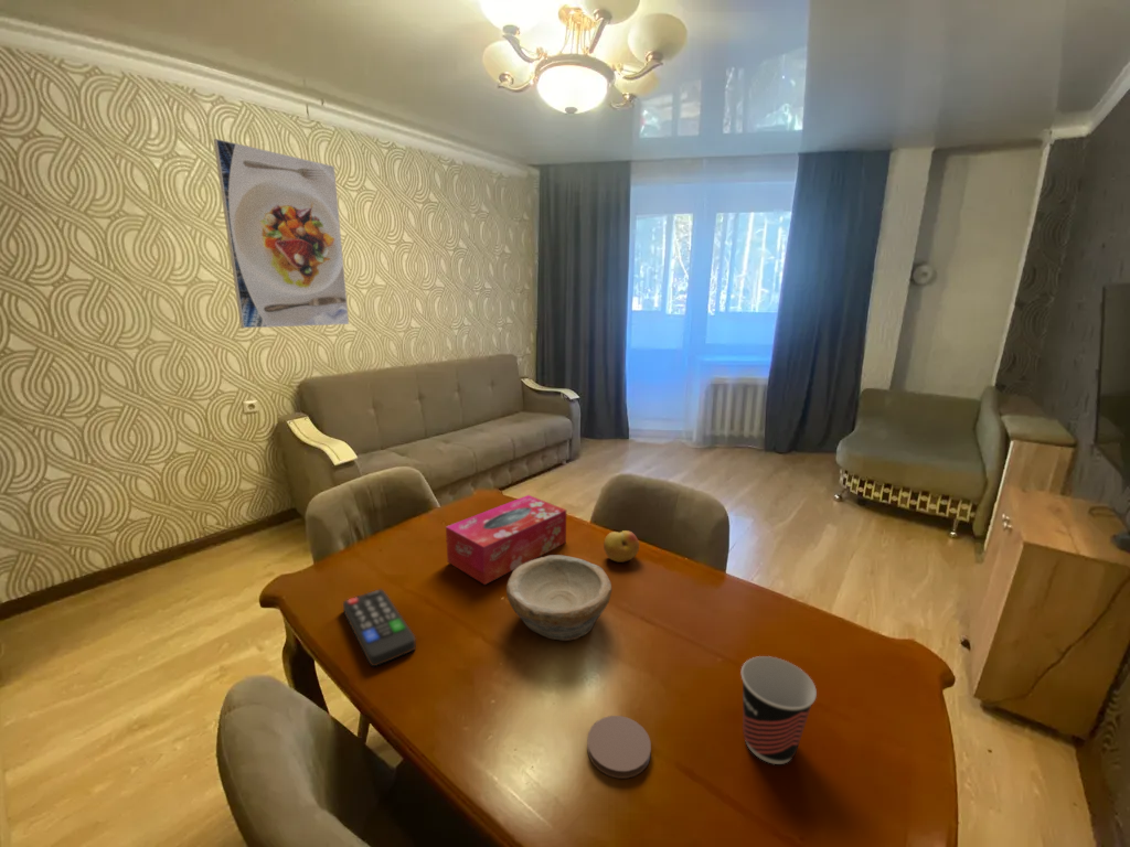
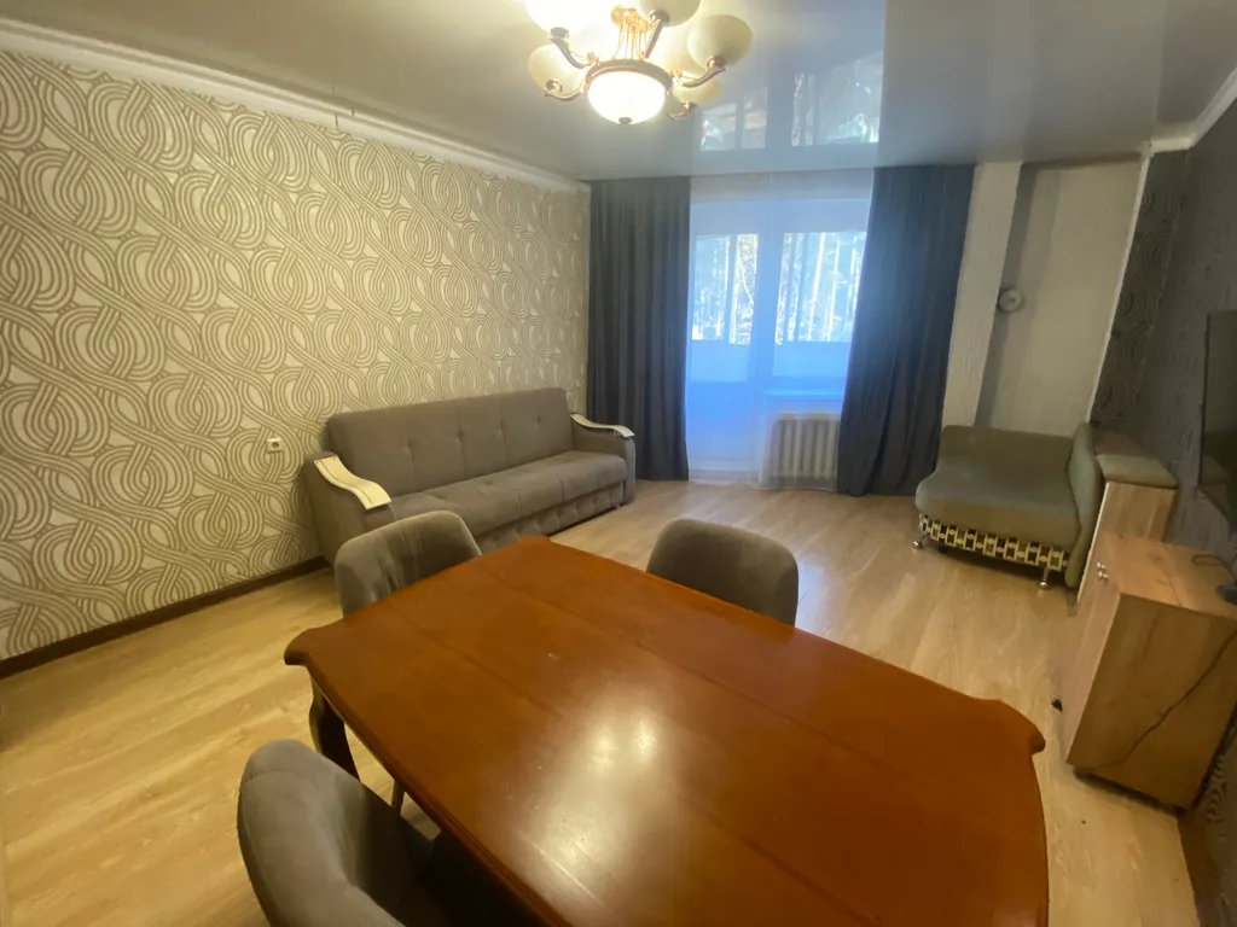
- cup [740,655,818,765]
- bowl [505,554,612,642]
- coaster [586,715,652,780]
- remote control [342,588,417,667]
- fruit [603,529,640,564]
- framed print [212,138,350,329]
- tissue box [445,494,567,586]
